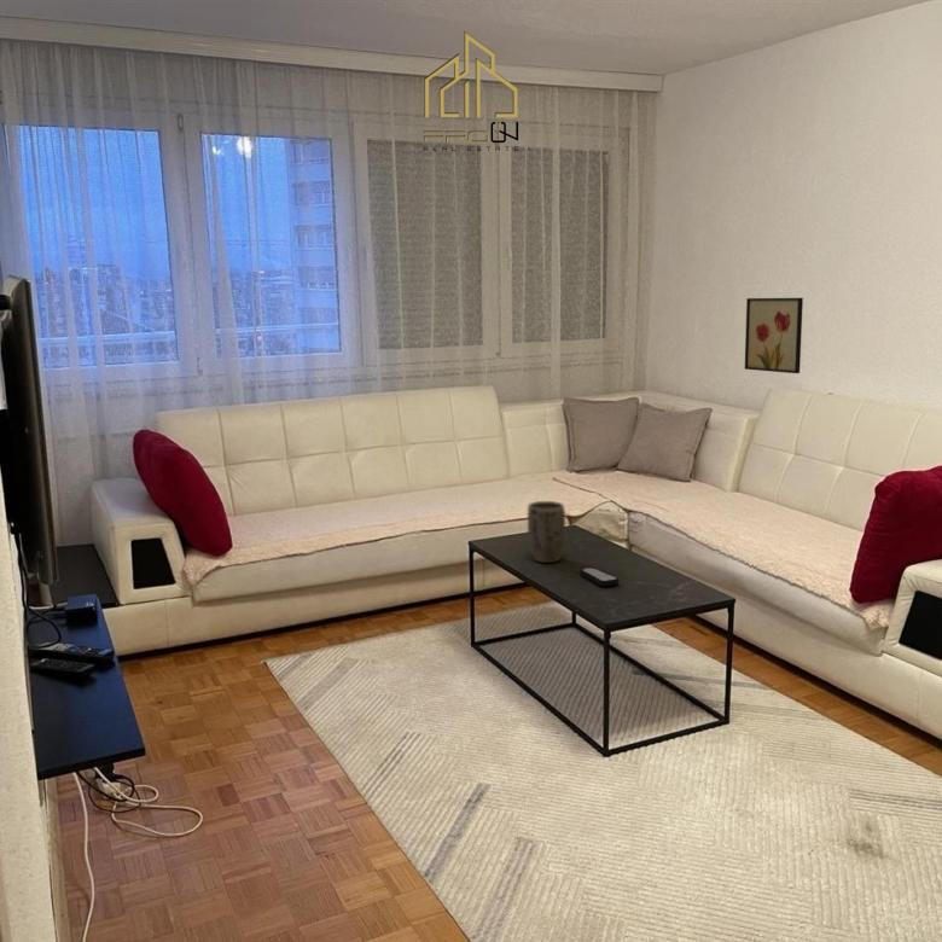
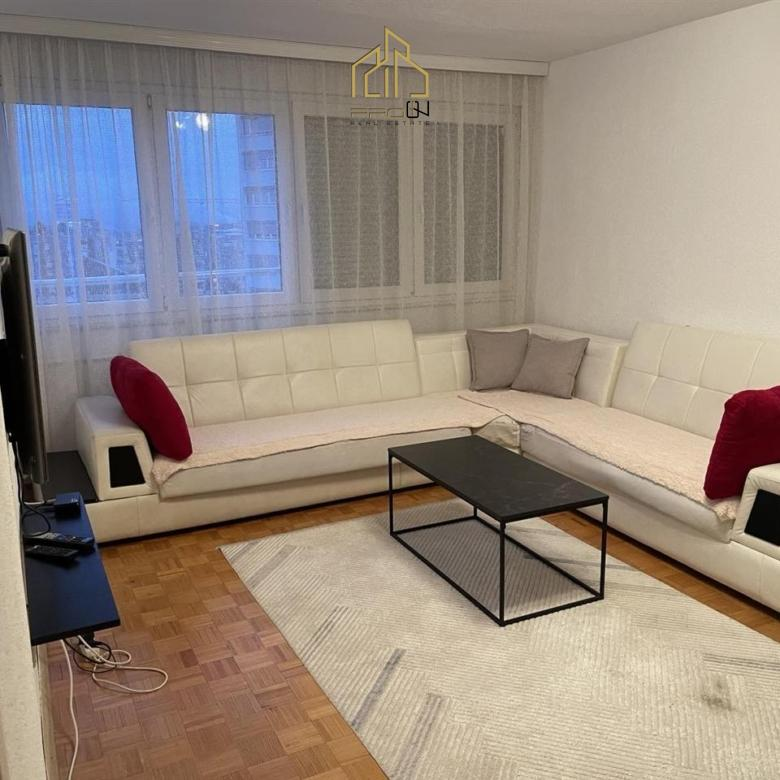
- remote control [578,566,621,588]
- wall art [744,297,804,374]
- plant pot [527,500,566,564]
